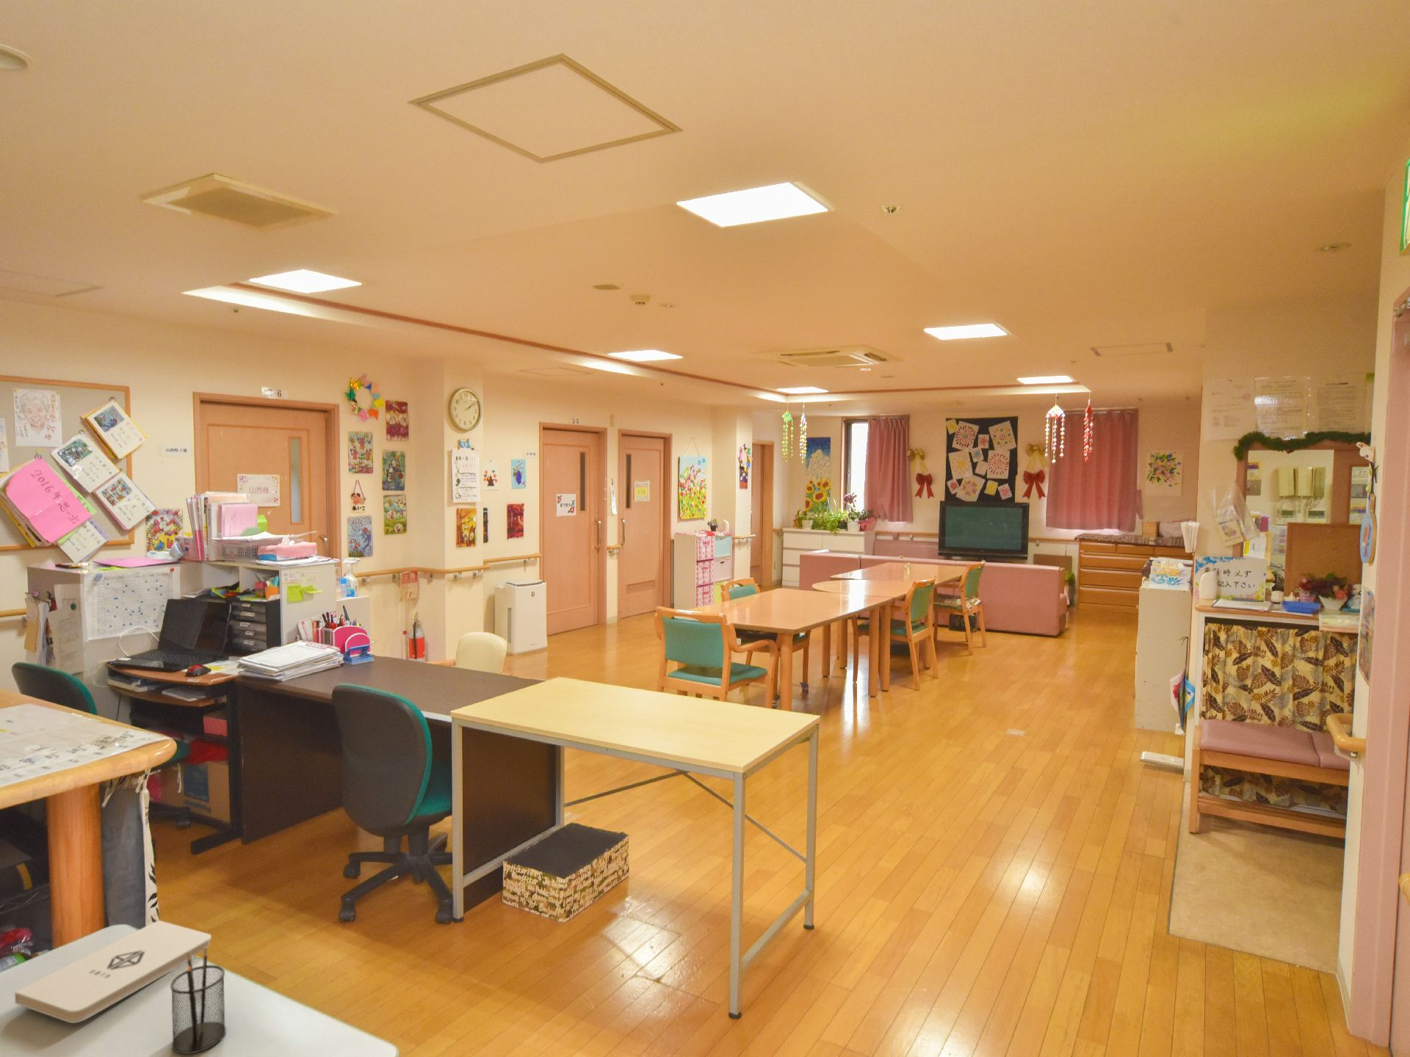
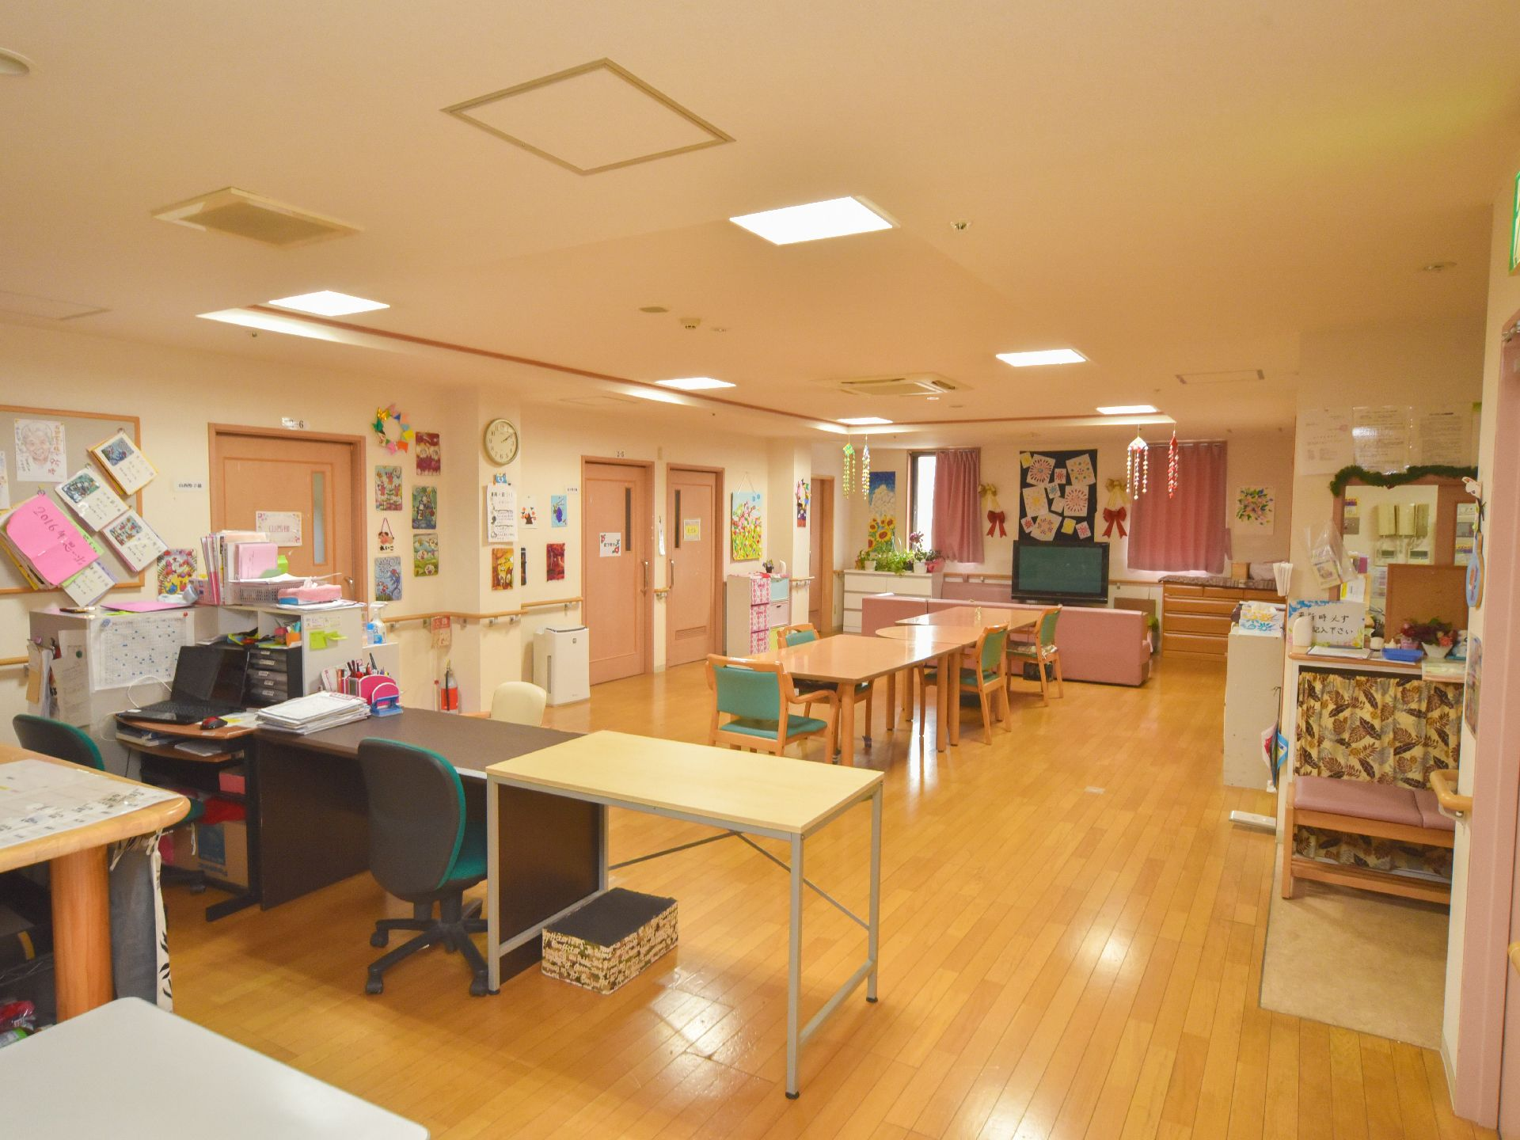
- pencil holder [170,946,226,1055]
- notepad [14,919,212,1024]
